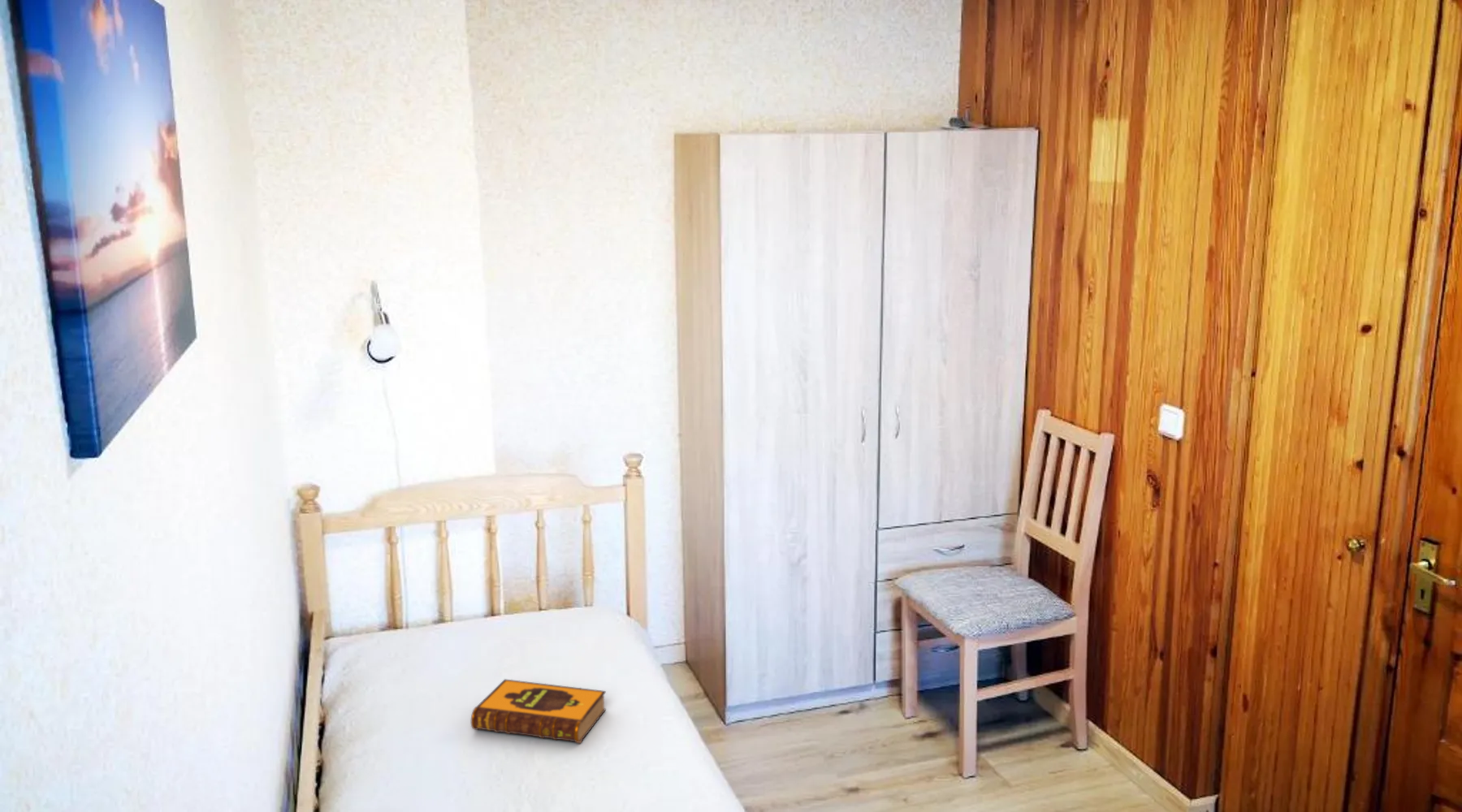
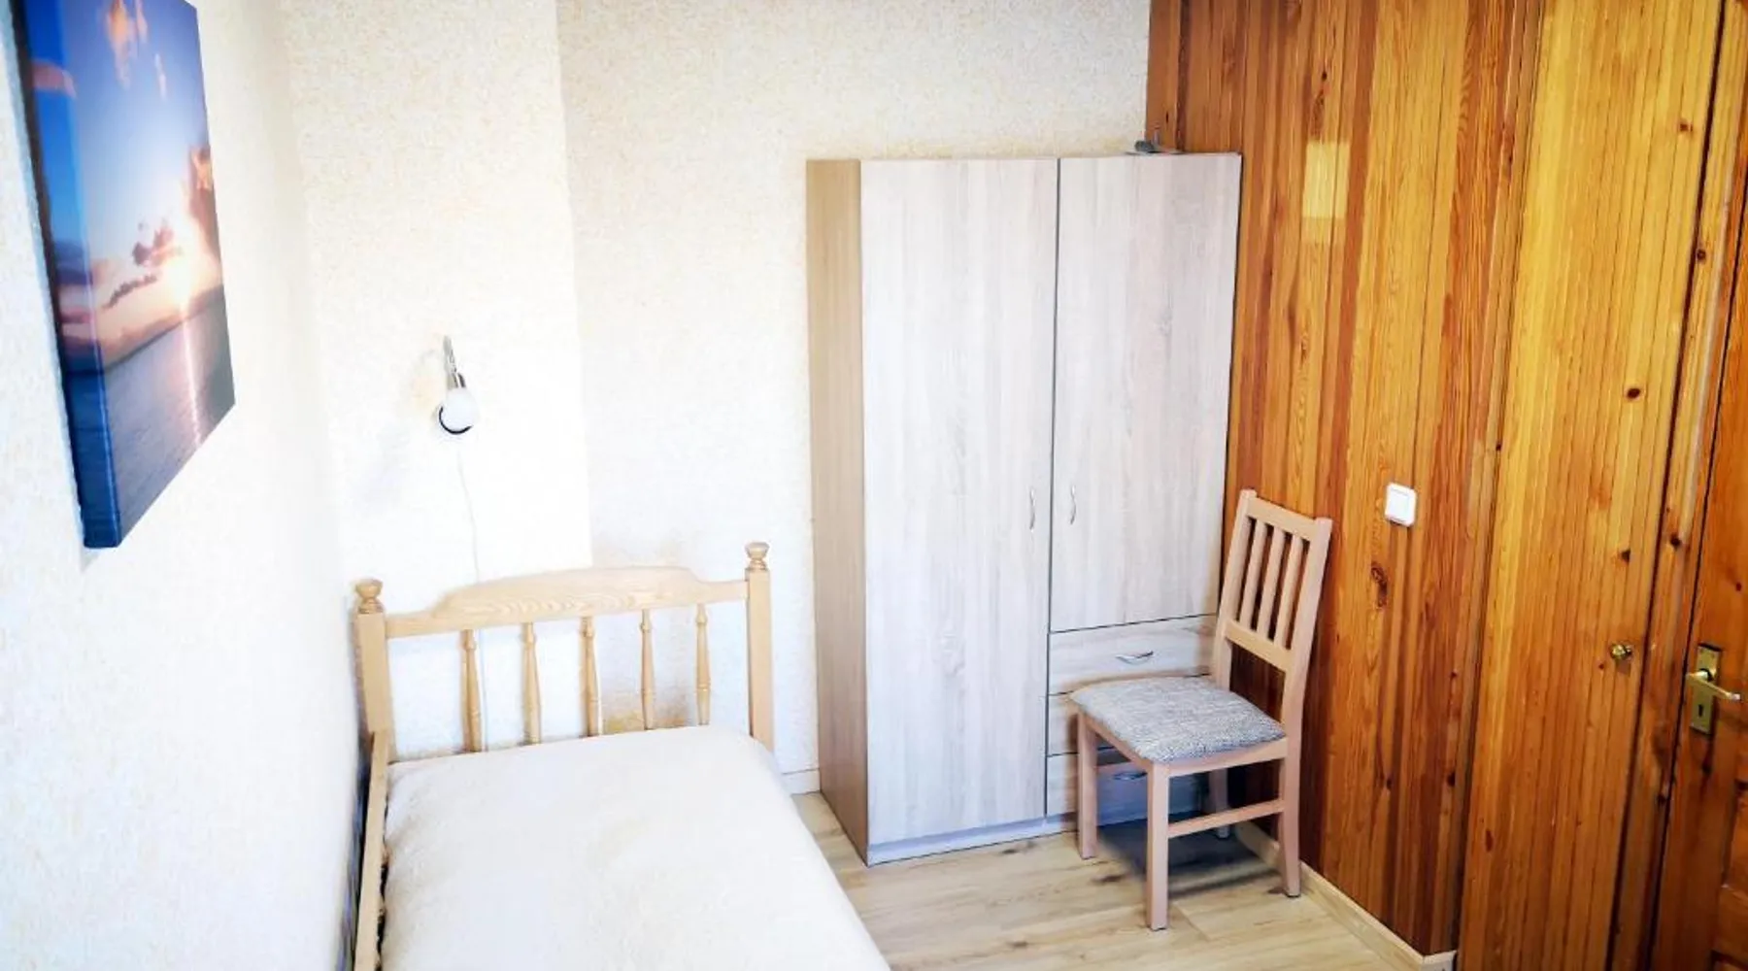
- hardback book [470,678,607,744]
